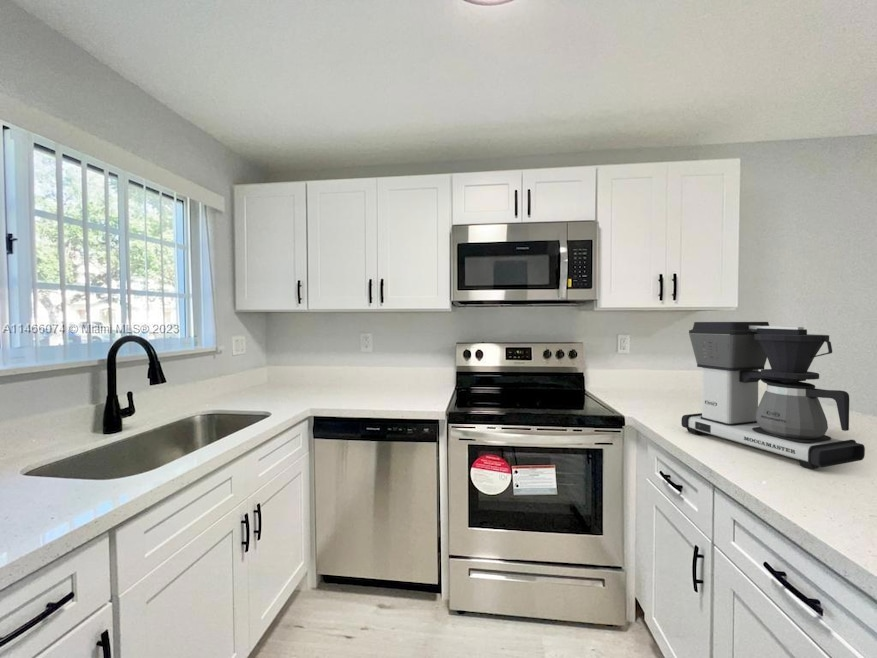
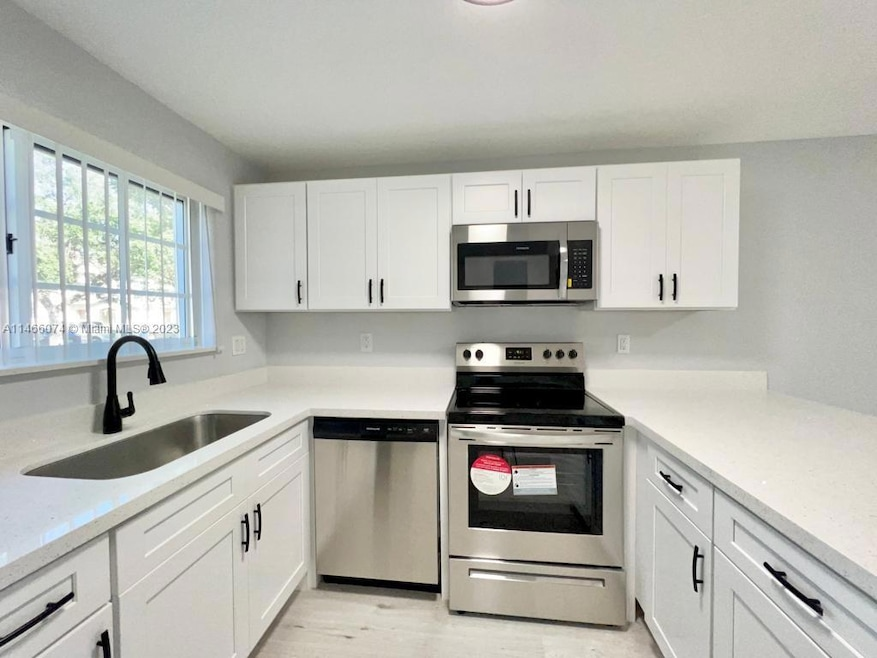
- coffee maker [680,321,866,470]
